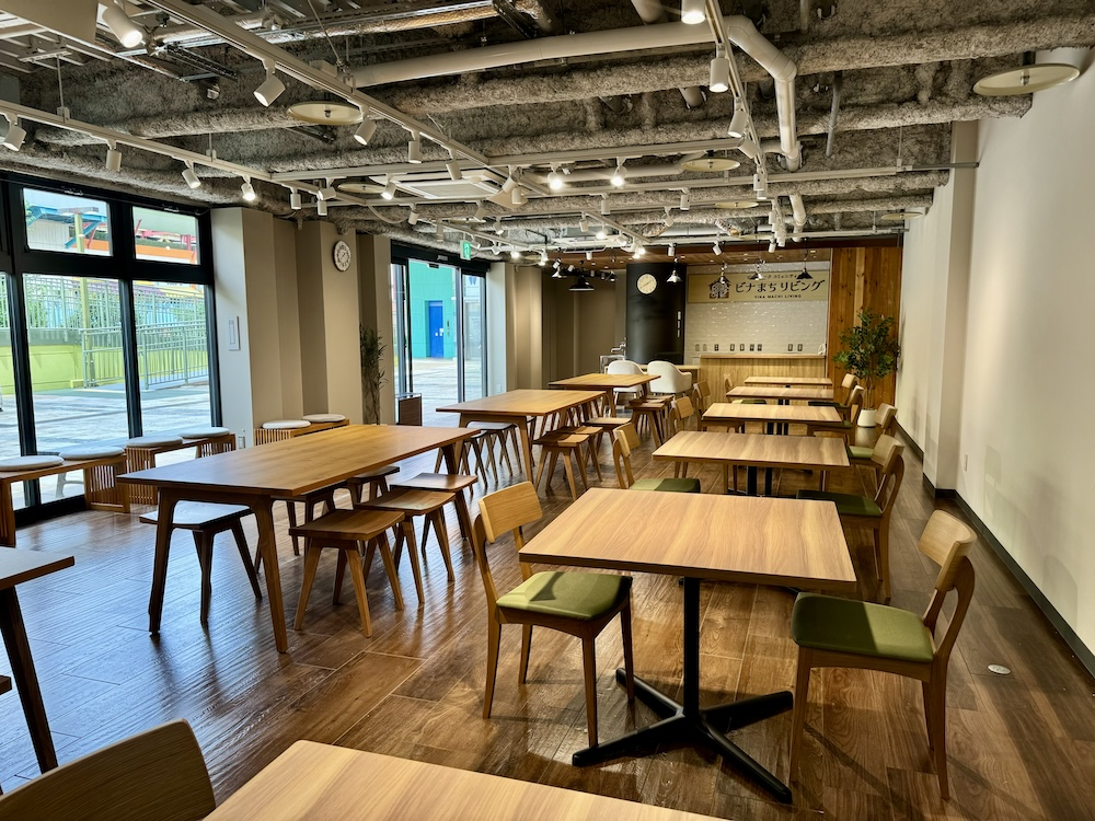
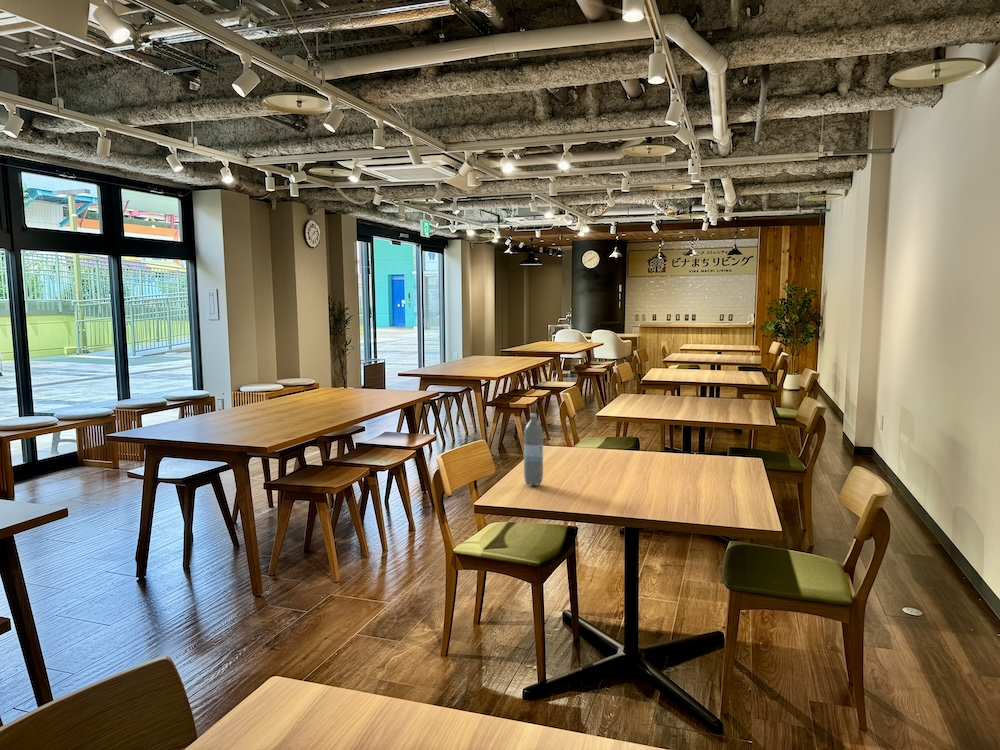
+ water bottle [523,412,544,486]
